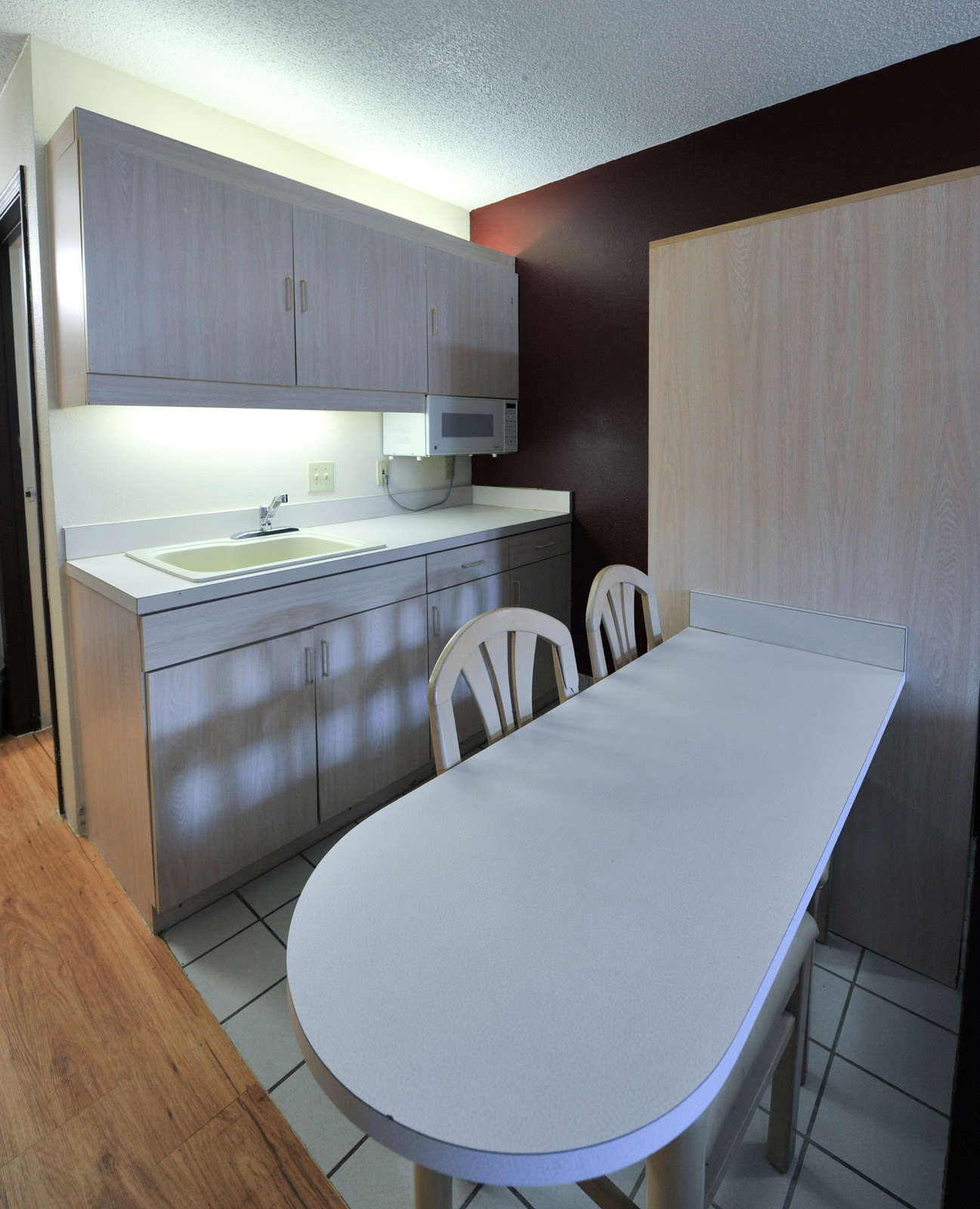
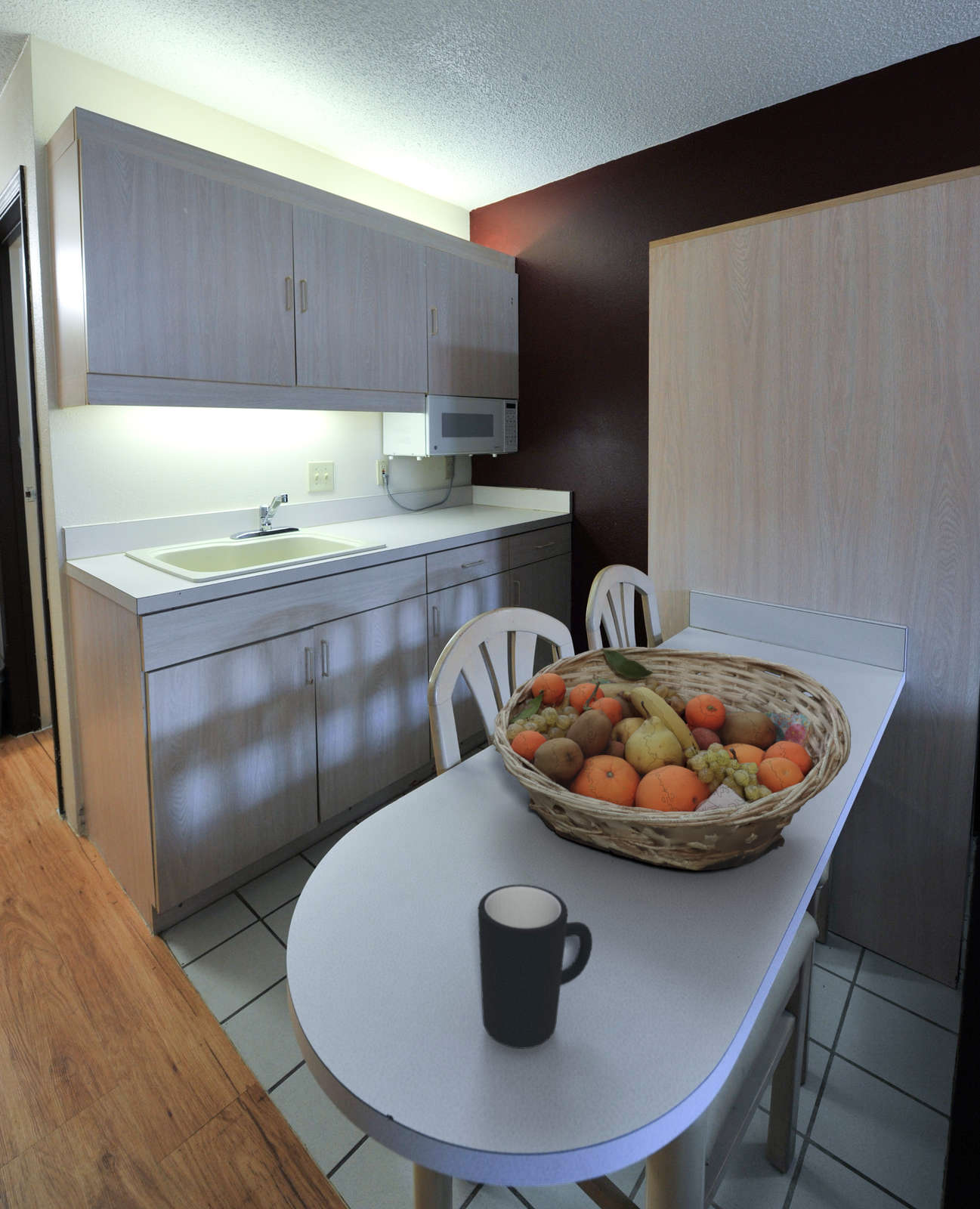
+ mug [477,883,593,1050]
+ fruit basket [491,646,852,871]
